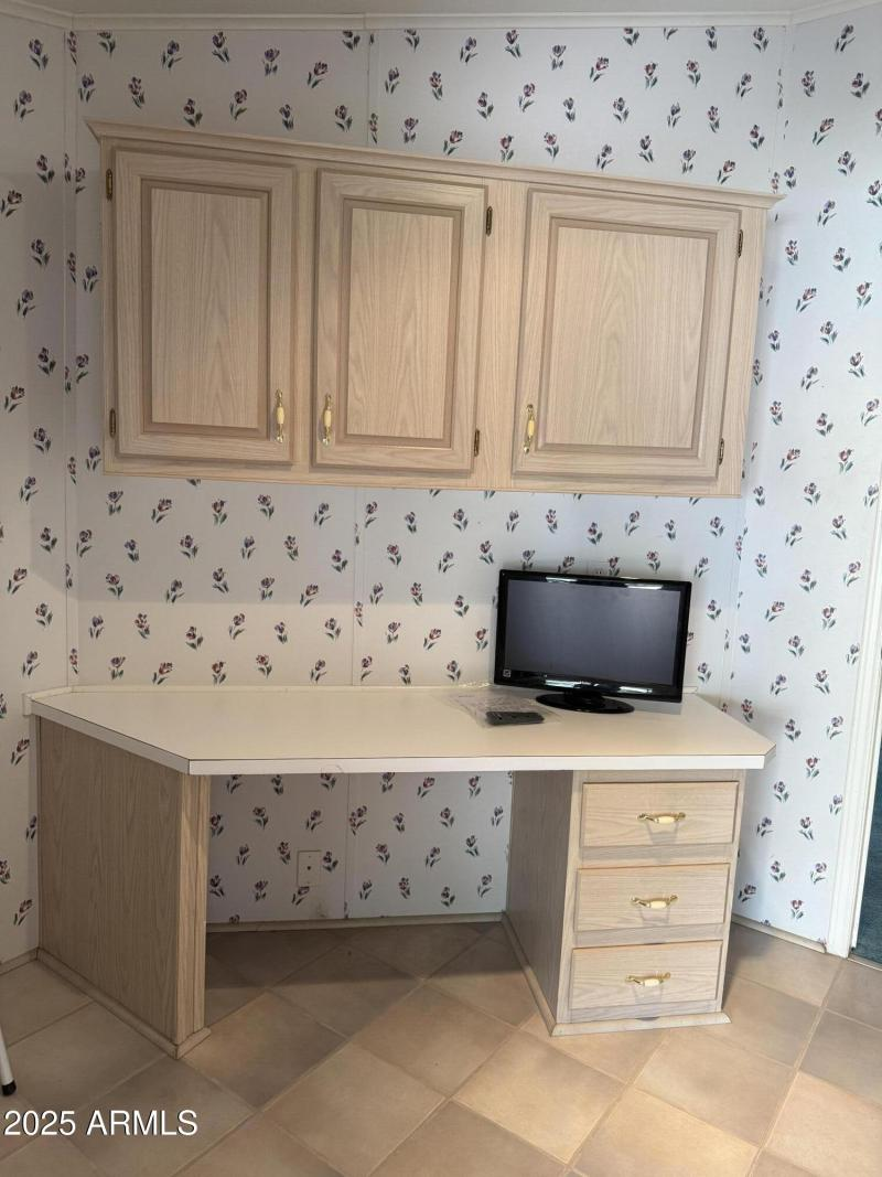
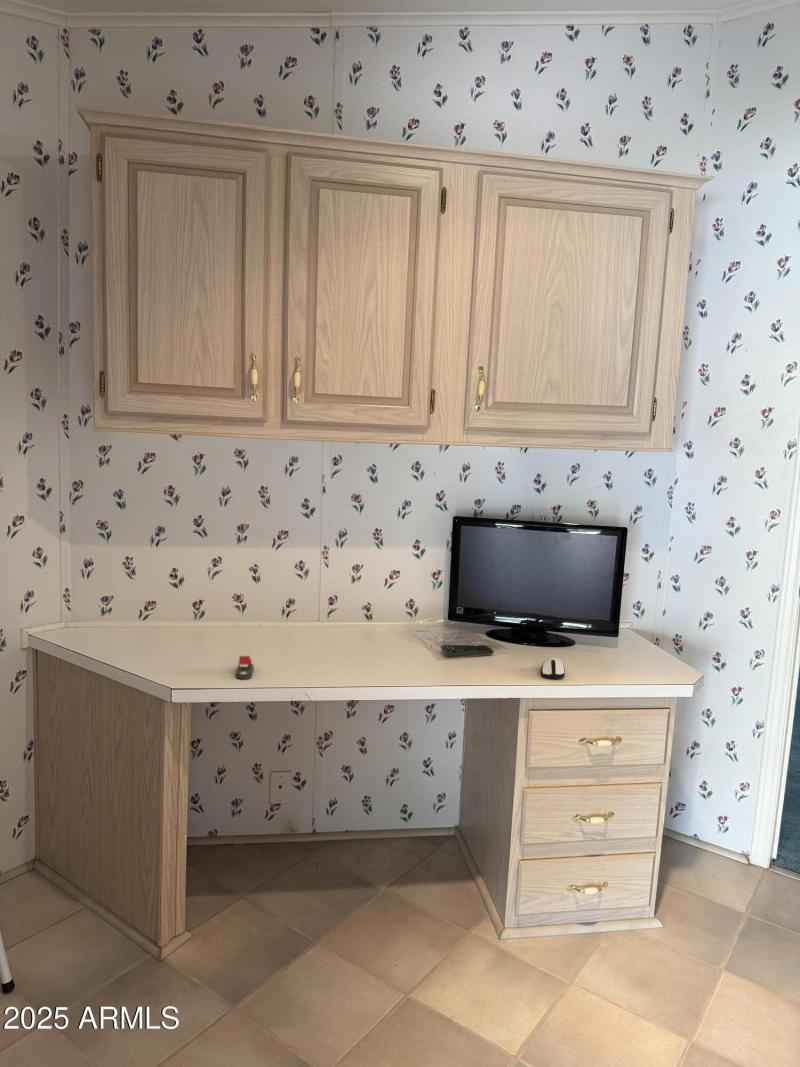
+ computer mouse [540,657,566,680]
+ stapler [235,655,254,680]
